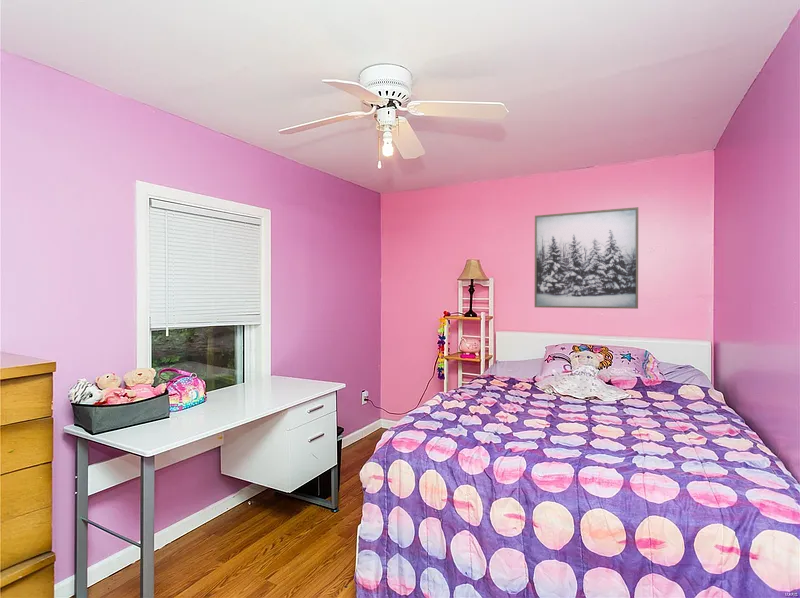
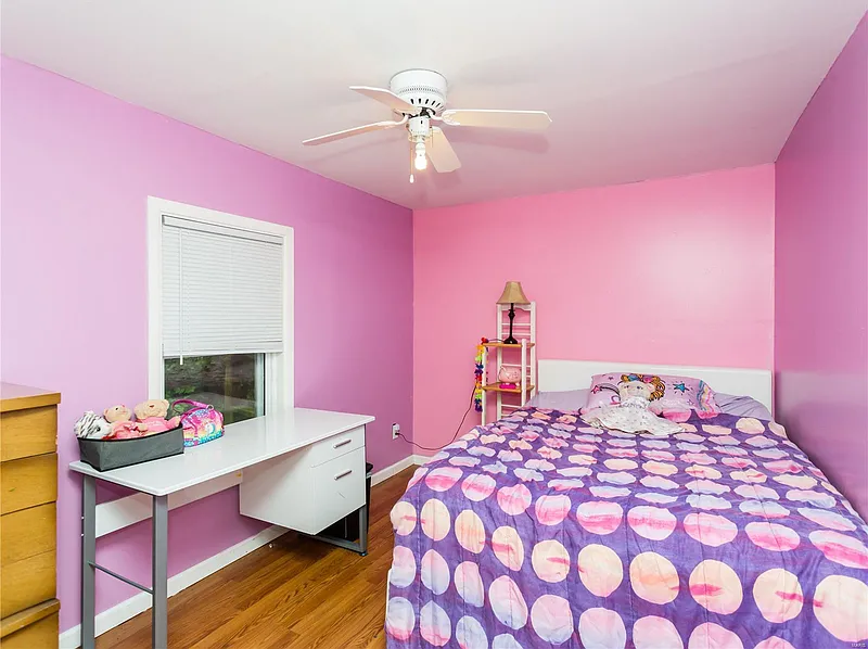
- wall art [534,206,639,310]
